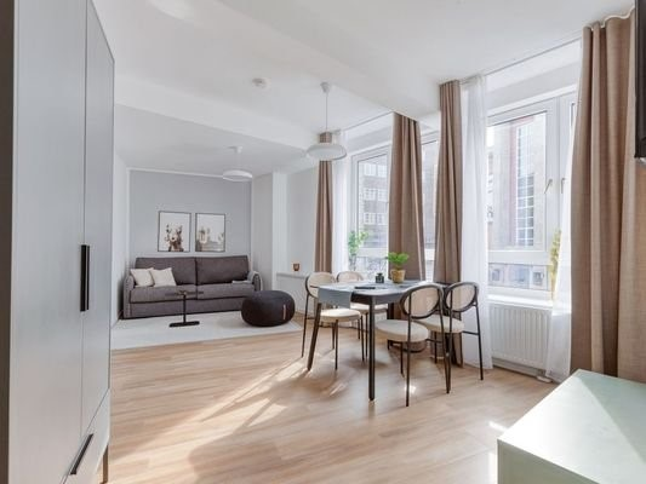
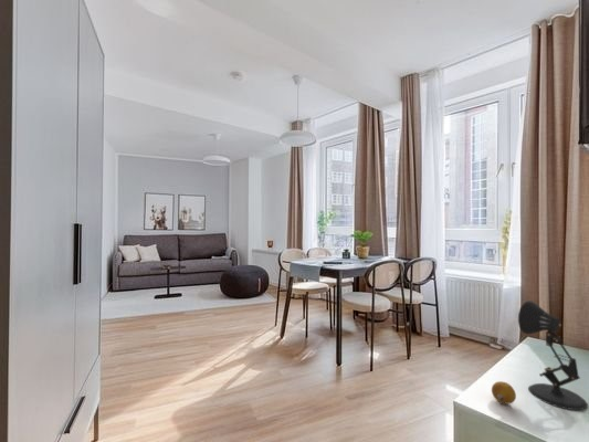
+ desk lamp [517,299,589,411]
+ fruit [491,380,517,406]
